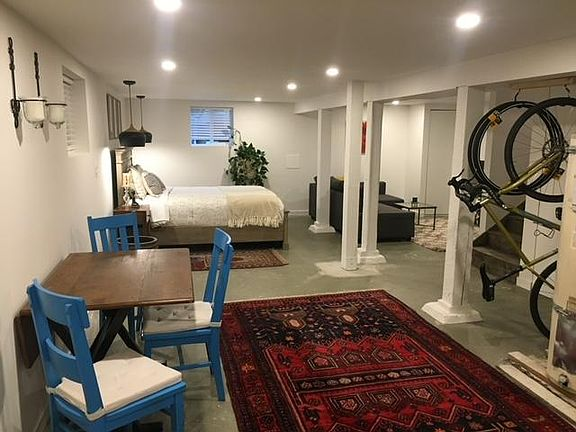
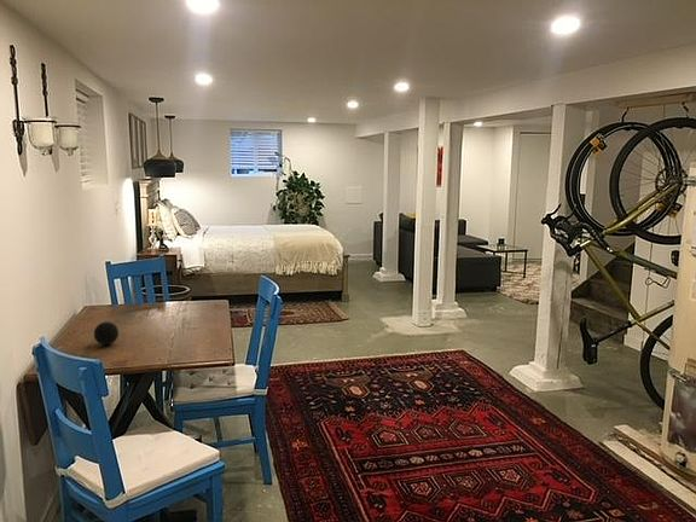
+ decorative ball [93,320,120,346]
